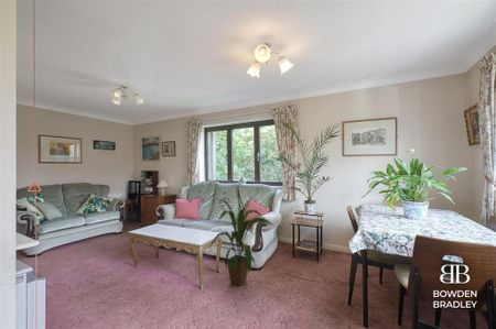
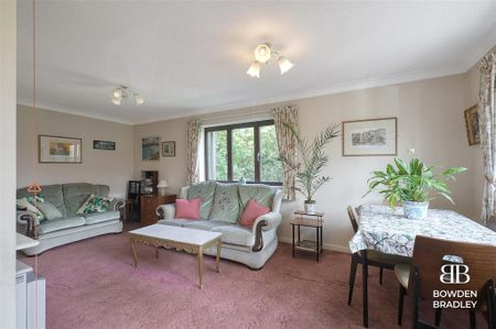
- house plant [208,197,274,287]
